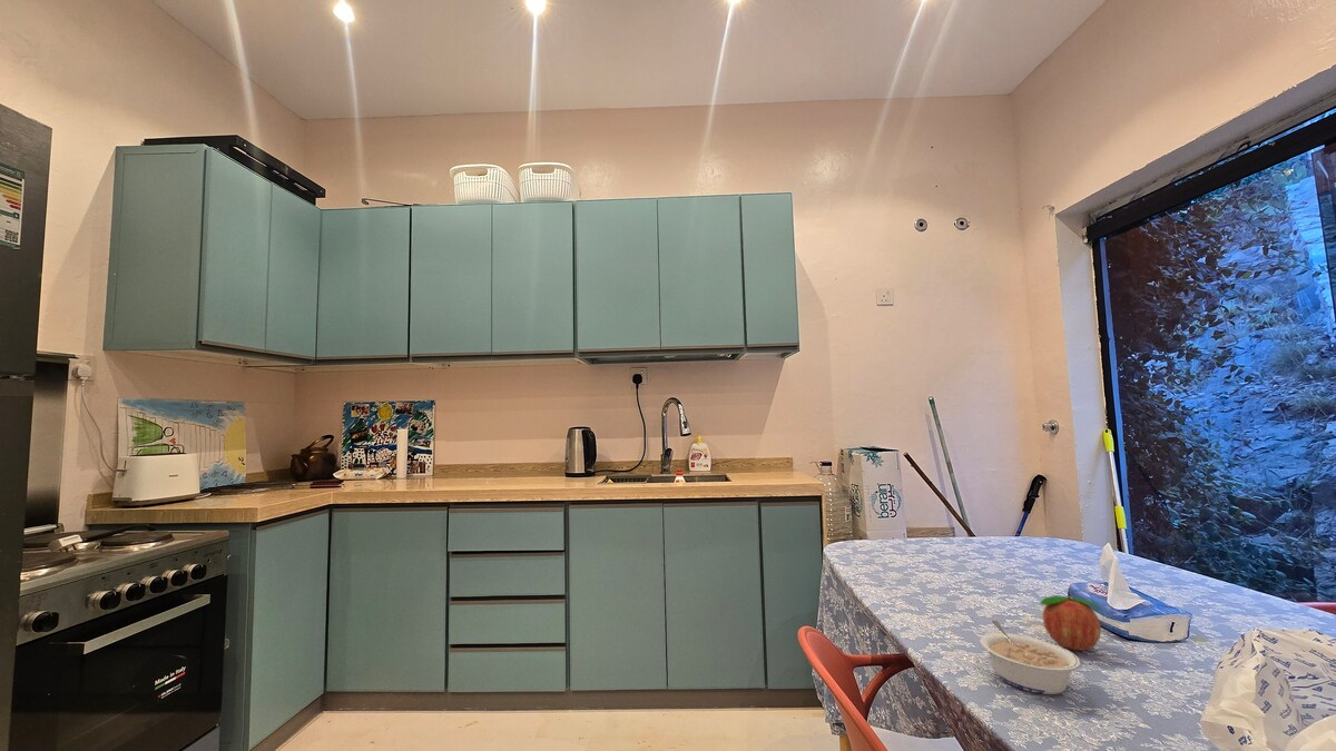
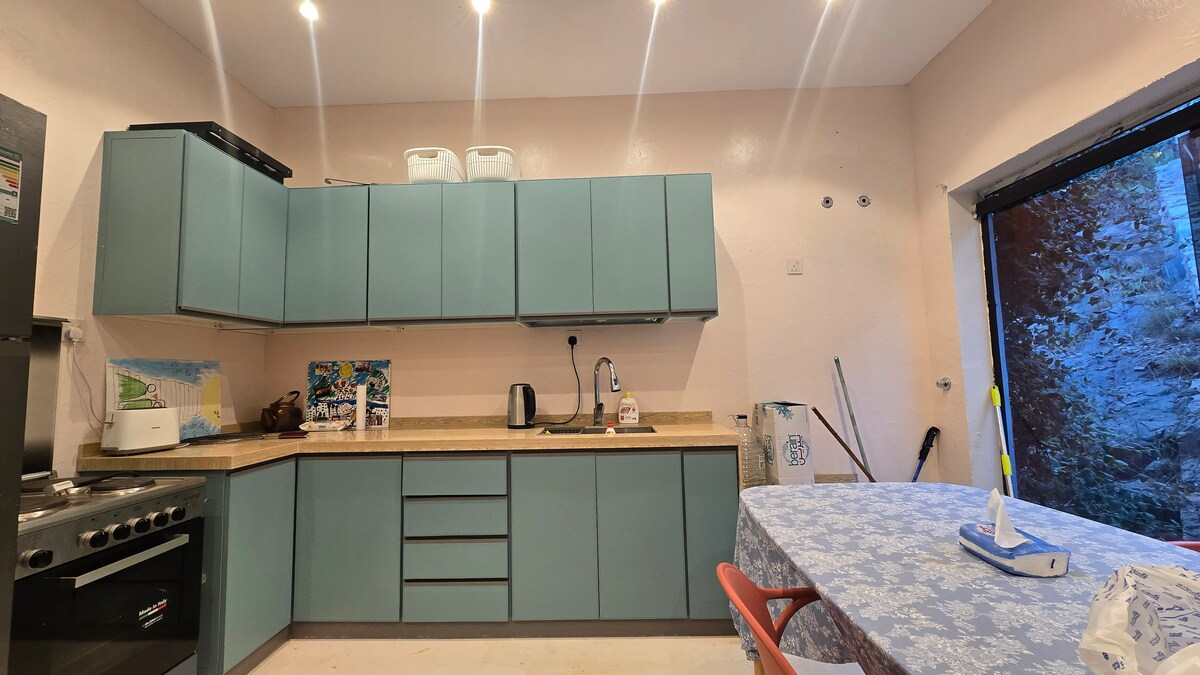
- fruit [1039,590,1104,652]
- legume [979,620,1081,695]
